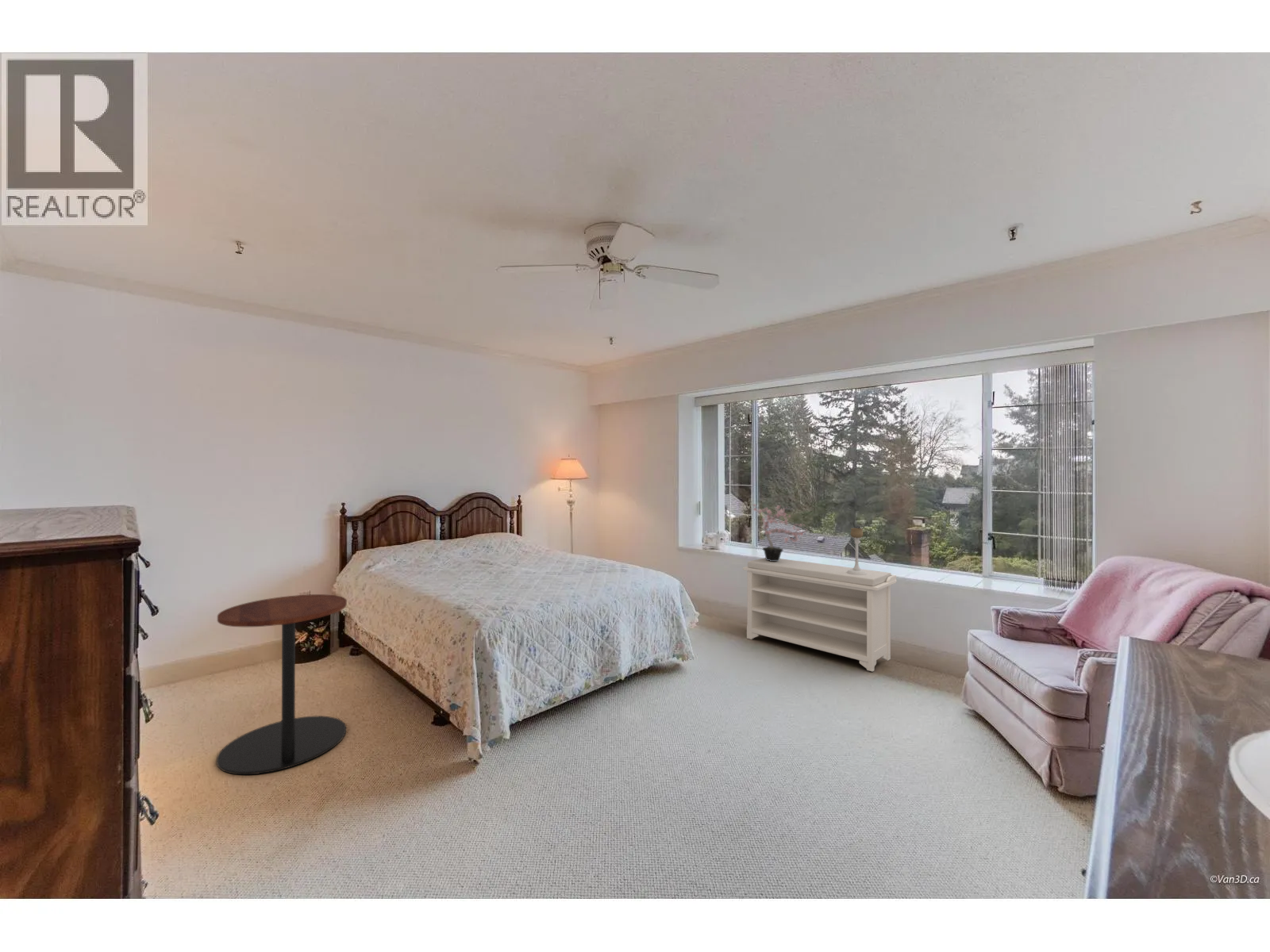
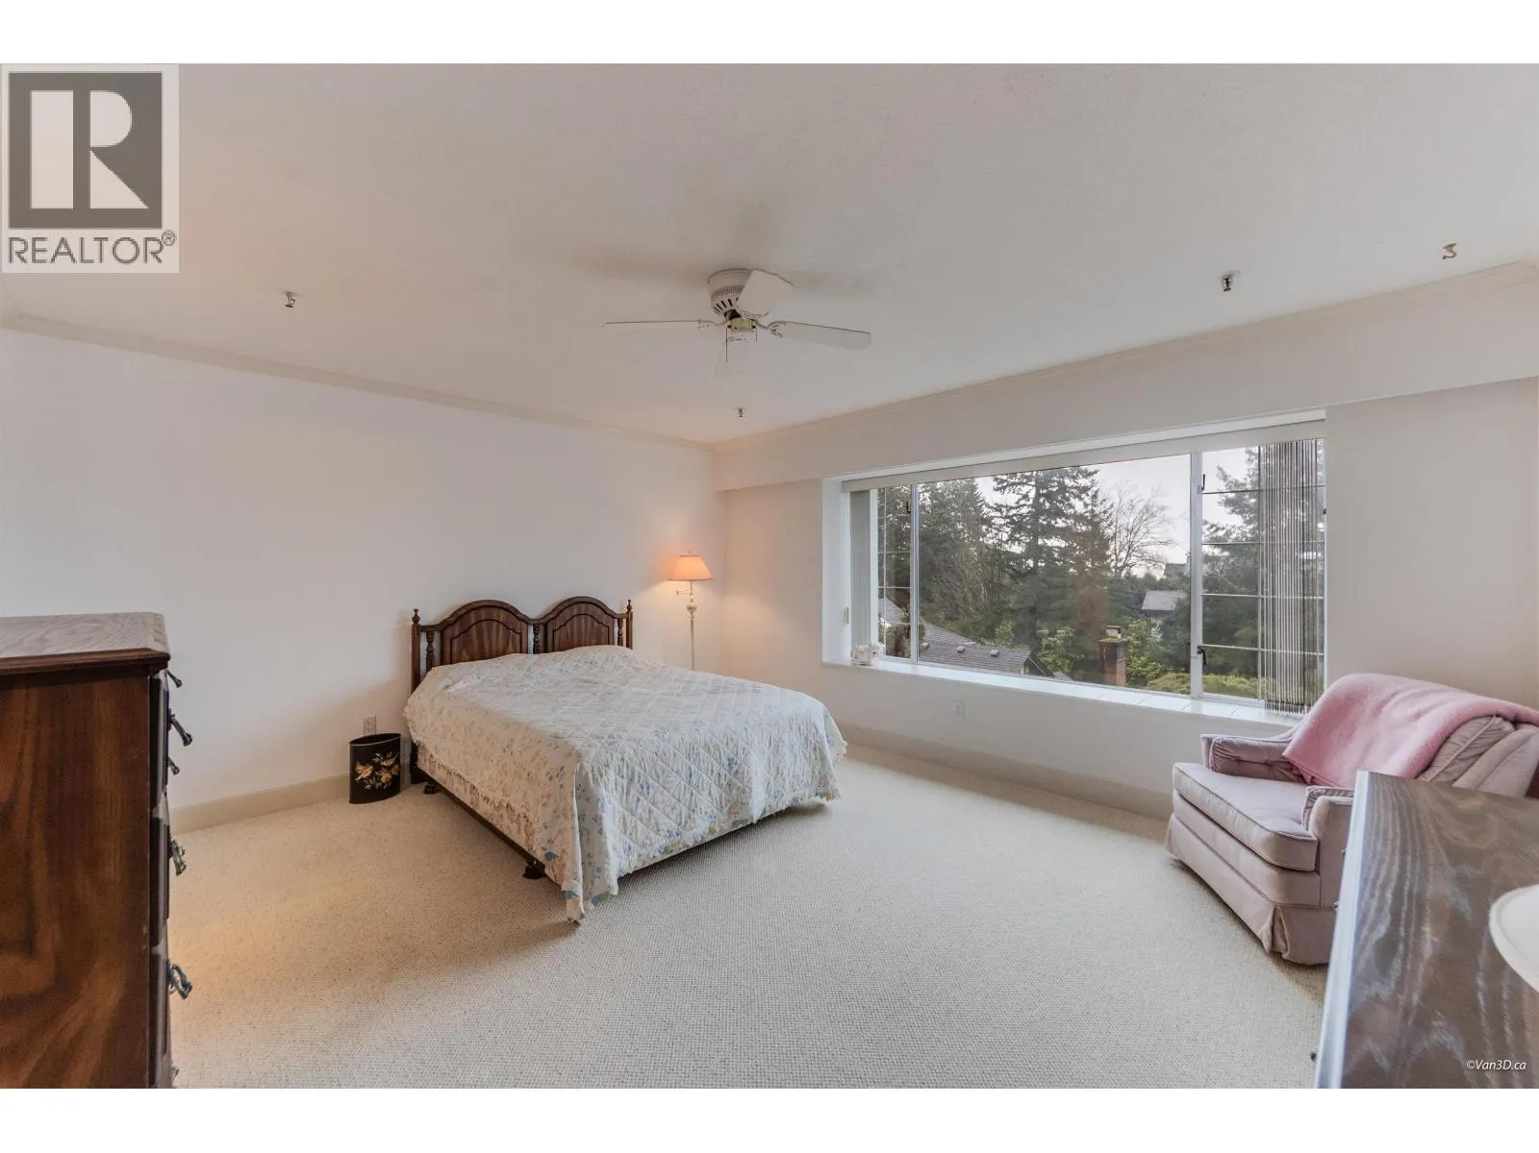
- candle holder [847,528,867,574]
- side table [216,593,348,775]
- potted plant [752,503,807,561]
- bench [742,557,898,672]
